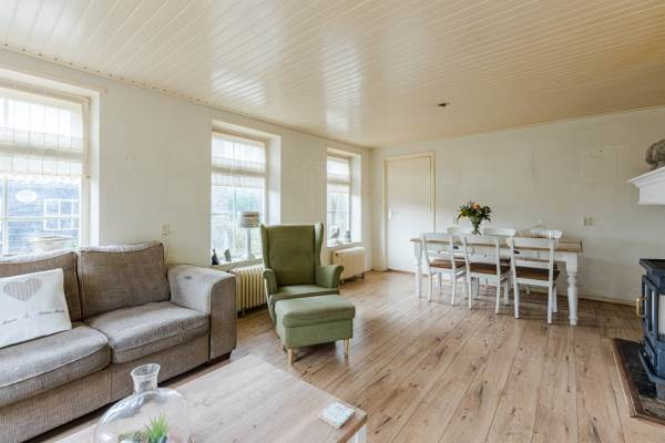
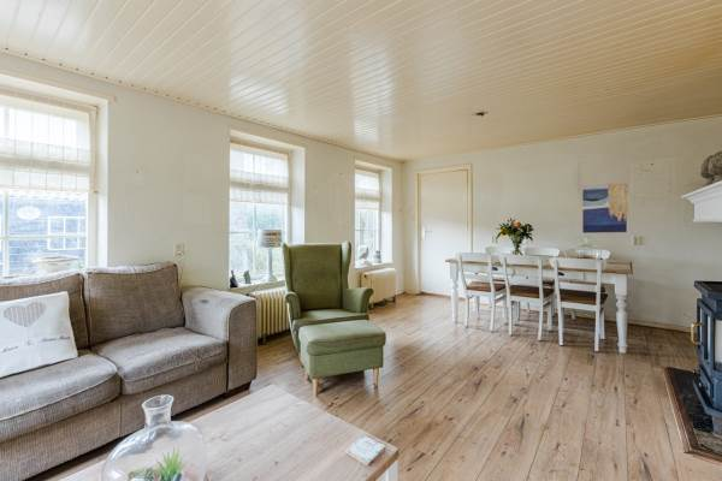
+ wall art [581,180,629,234]
